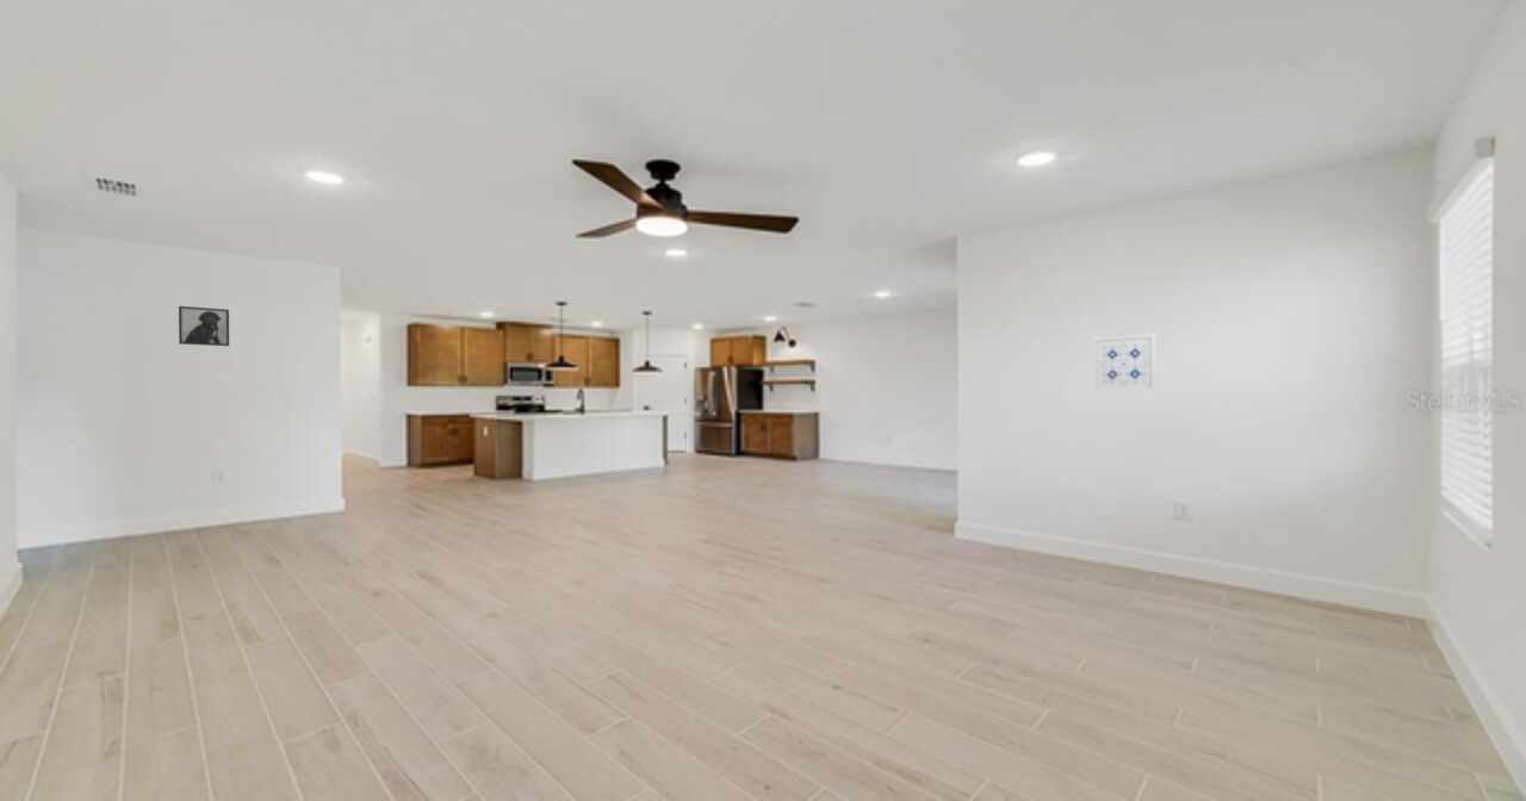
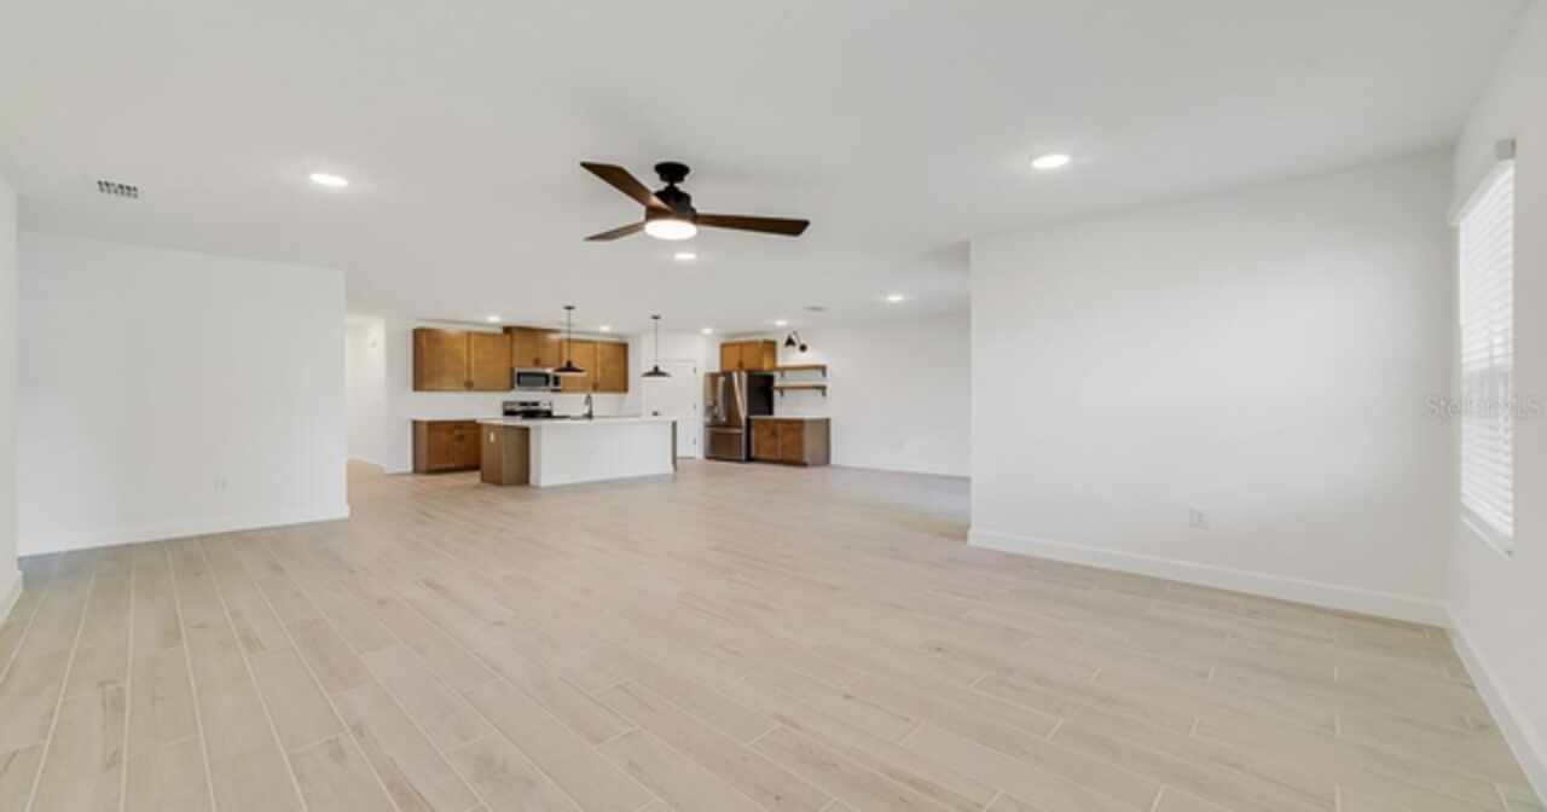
- wall art [1092,333,1158,392]
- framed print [178,305,230,347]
